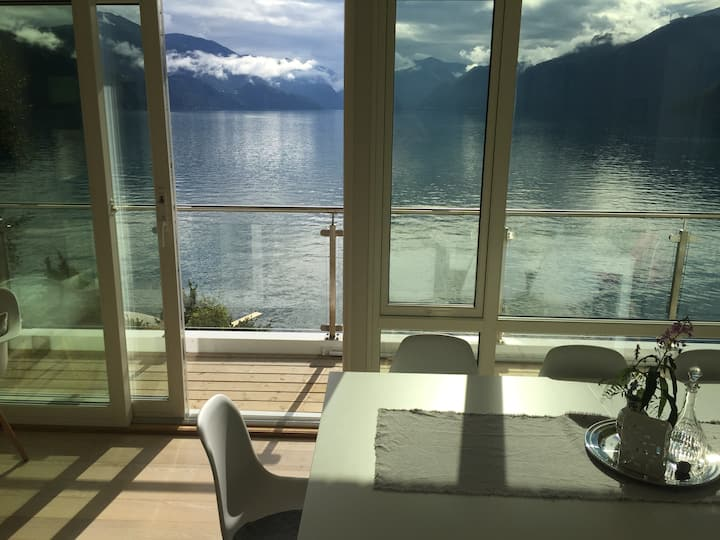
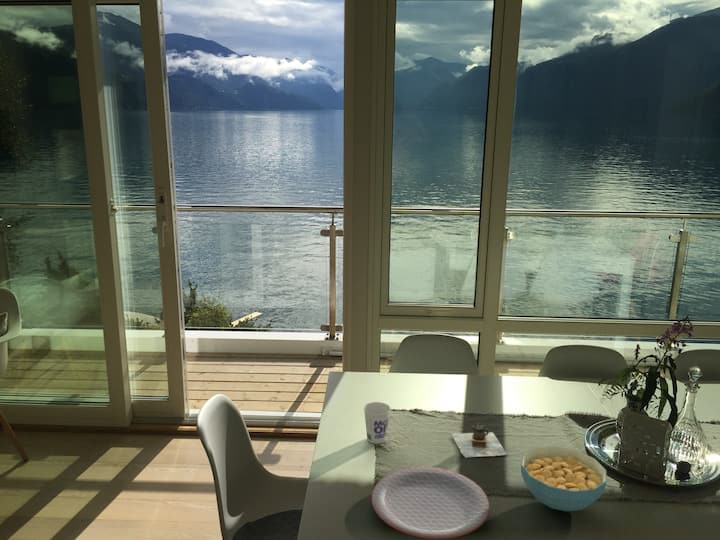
+ cup [363,401,392,445]
+ cereal bowl [520,445,608,512]
+ plate [371,466,490,540]
+ teapot [451,422,508,459]
